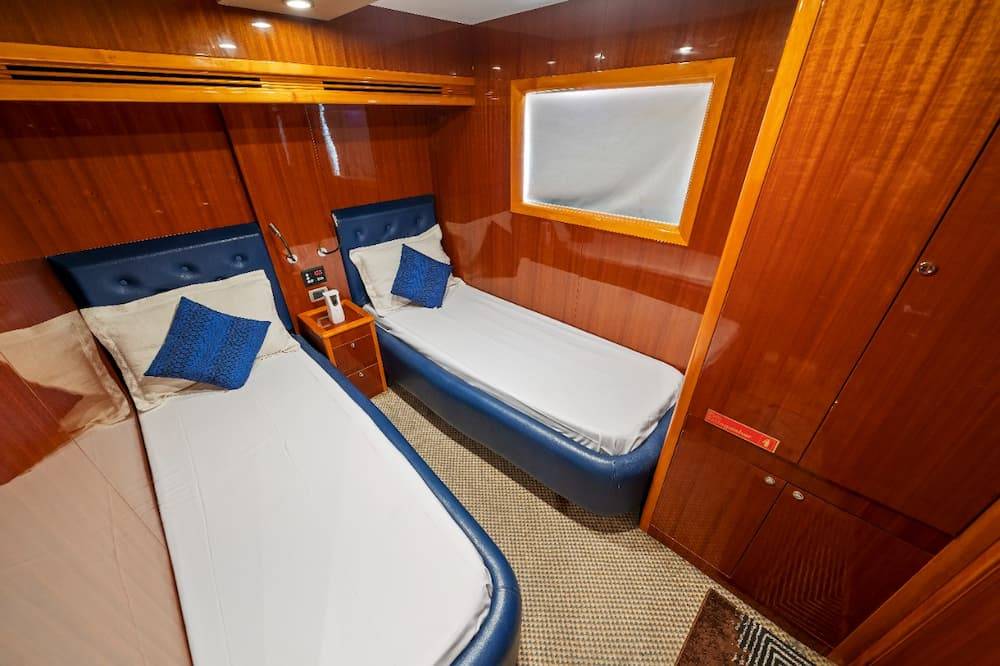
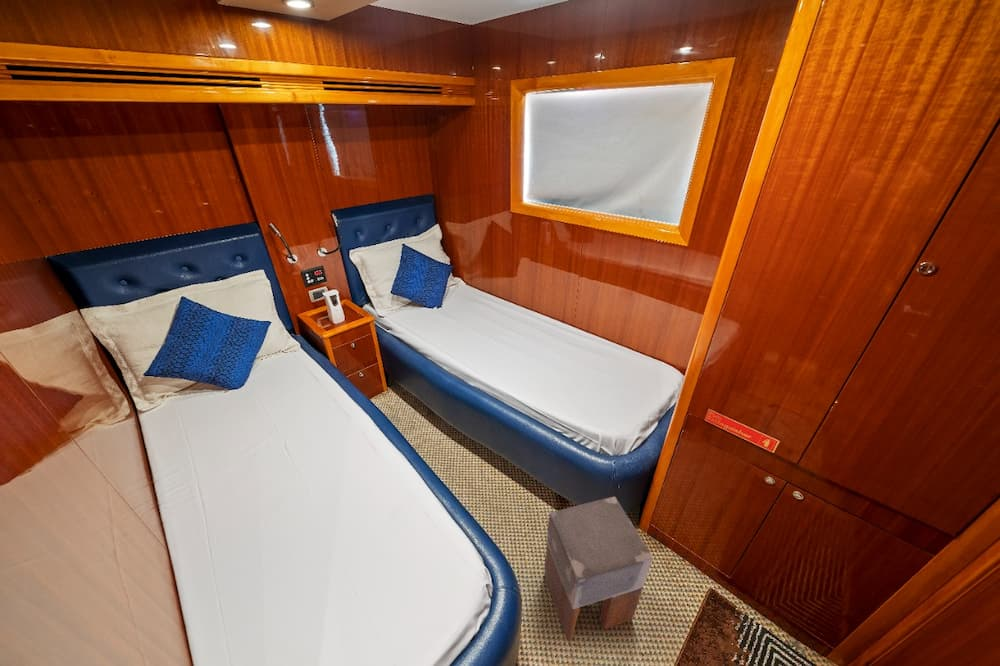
+ stool [543,496,654,643]
